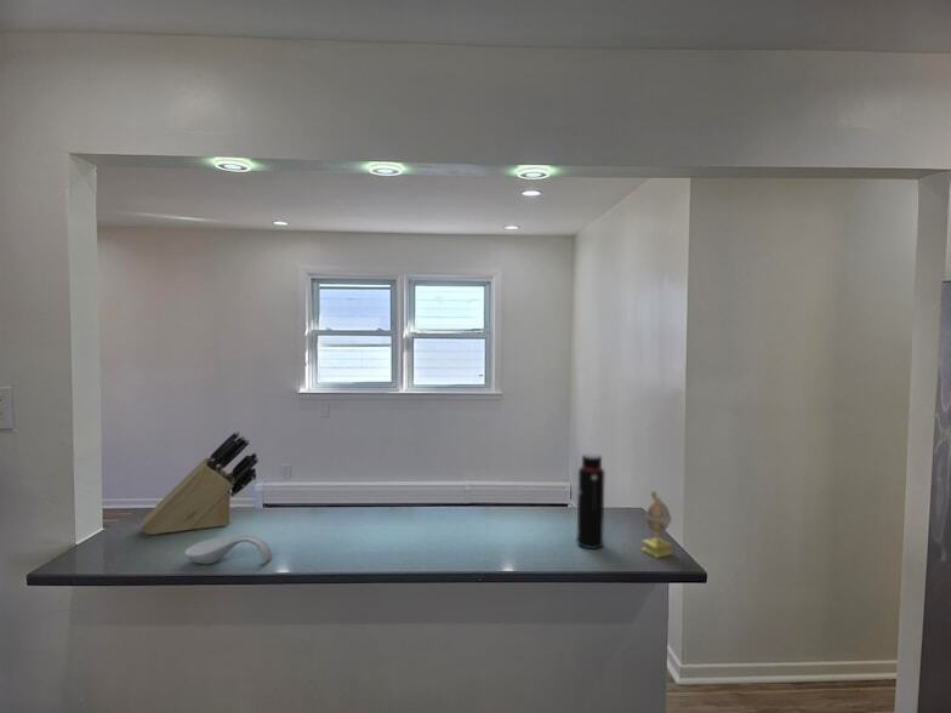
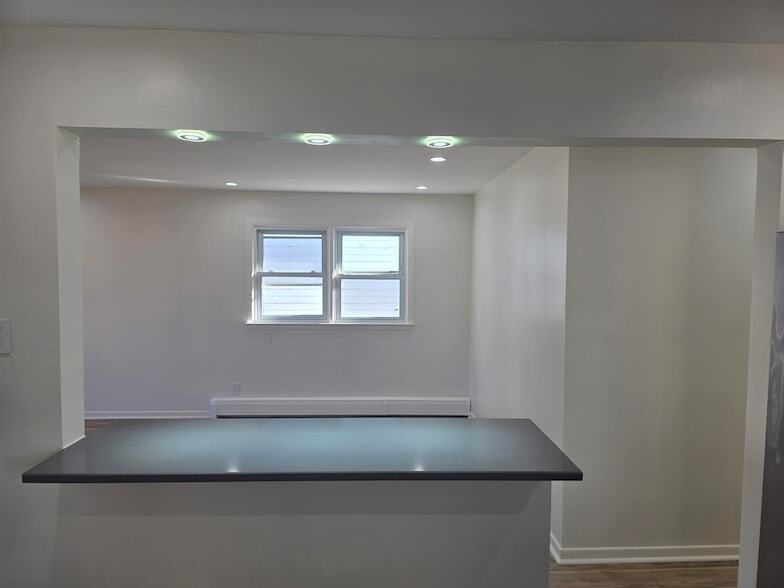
- spoon rest [183,534,273,565]
- water bottle [575,452,605,551]
- knife block [139,430,260,536]
- decorative egg [640,490,673,559]
